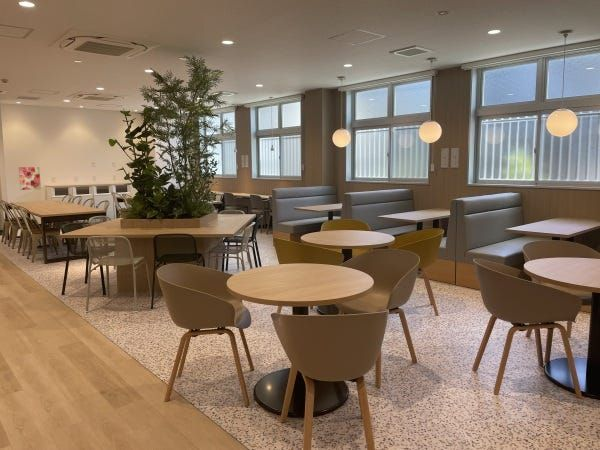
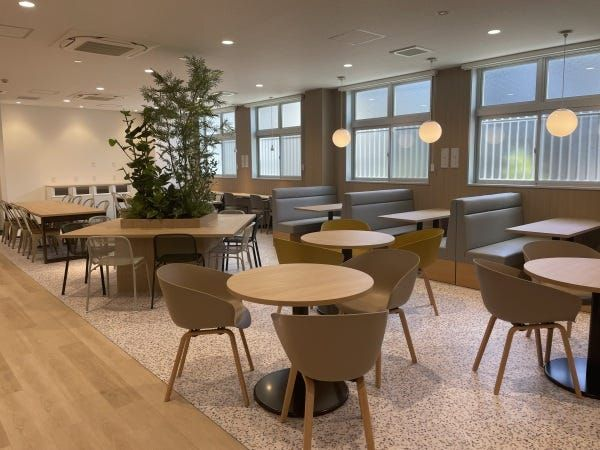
- wall art [18,166,42,191]
